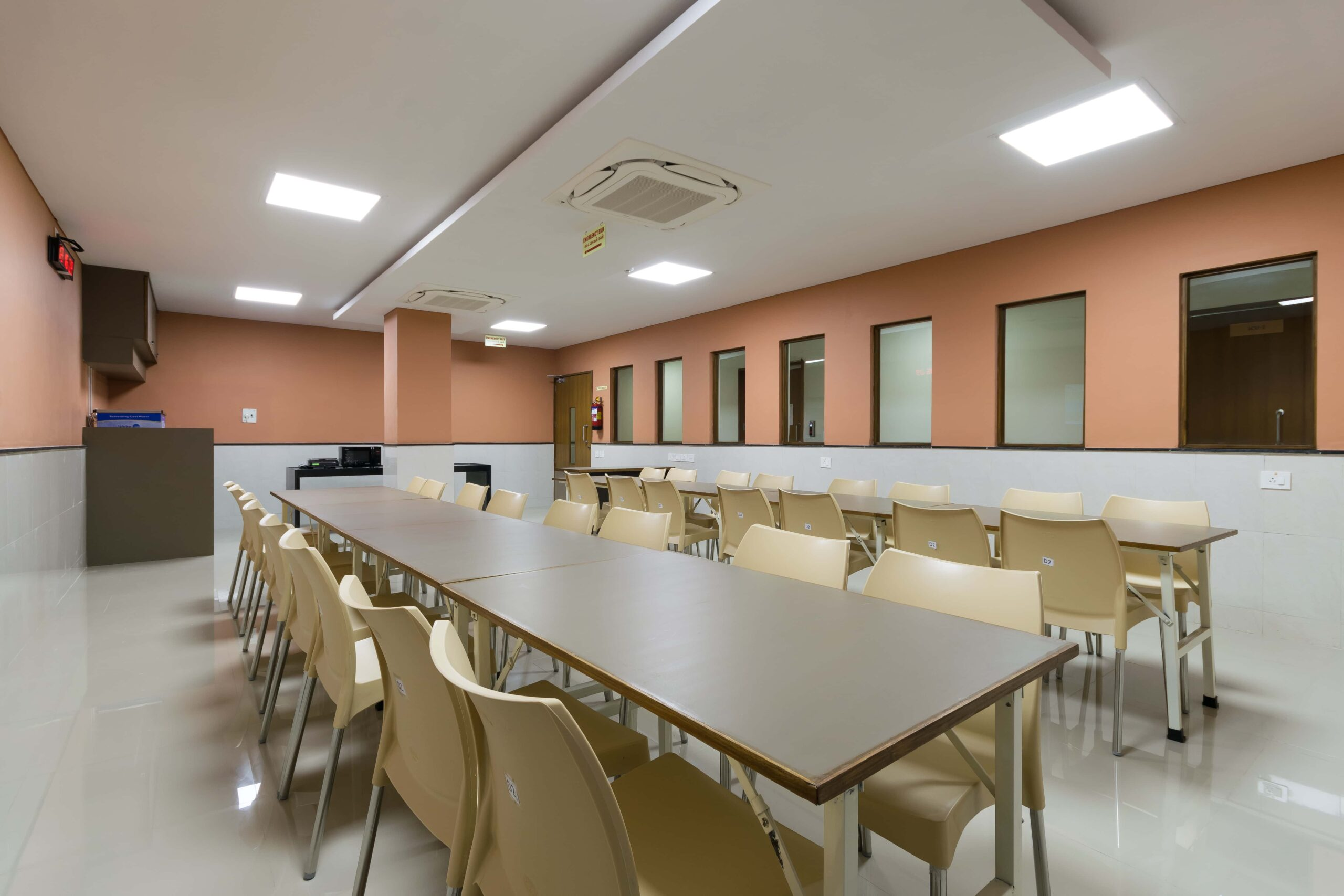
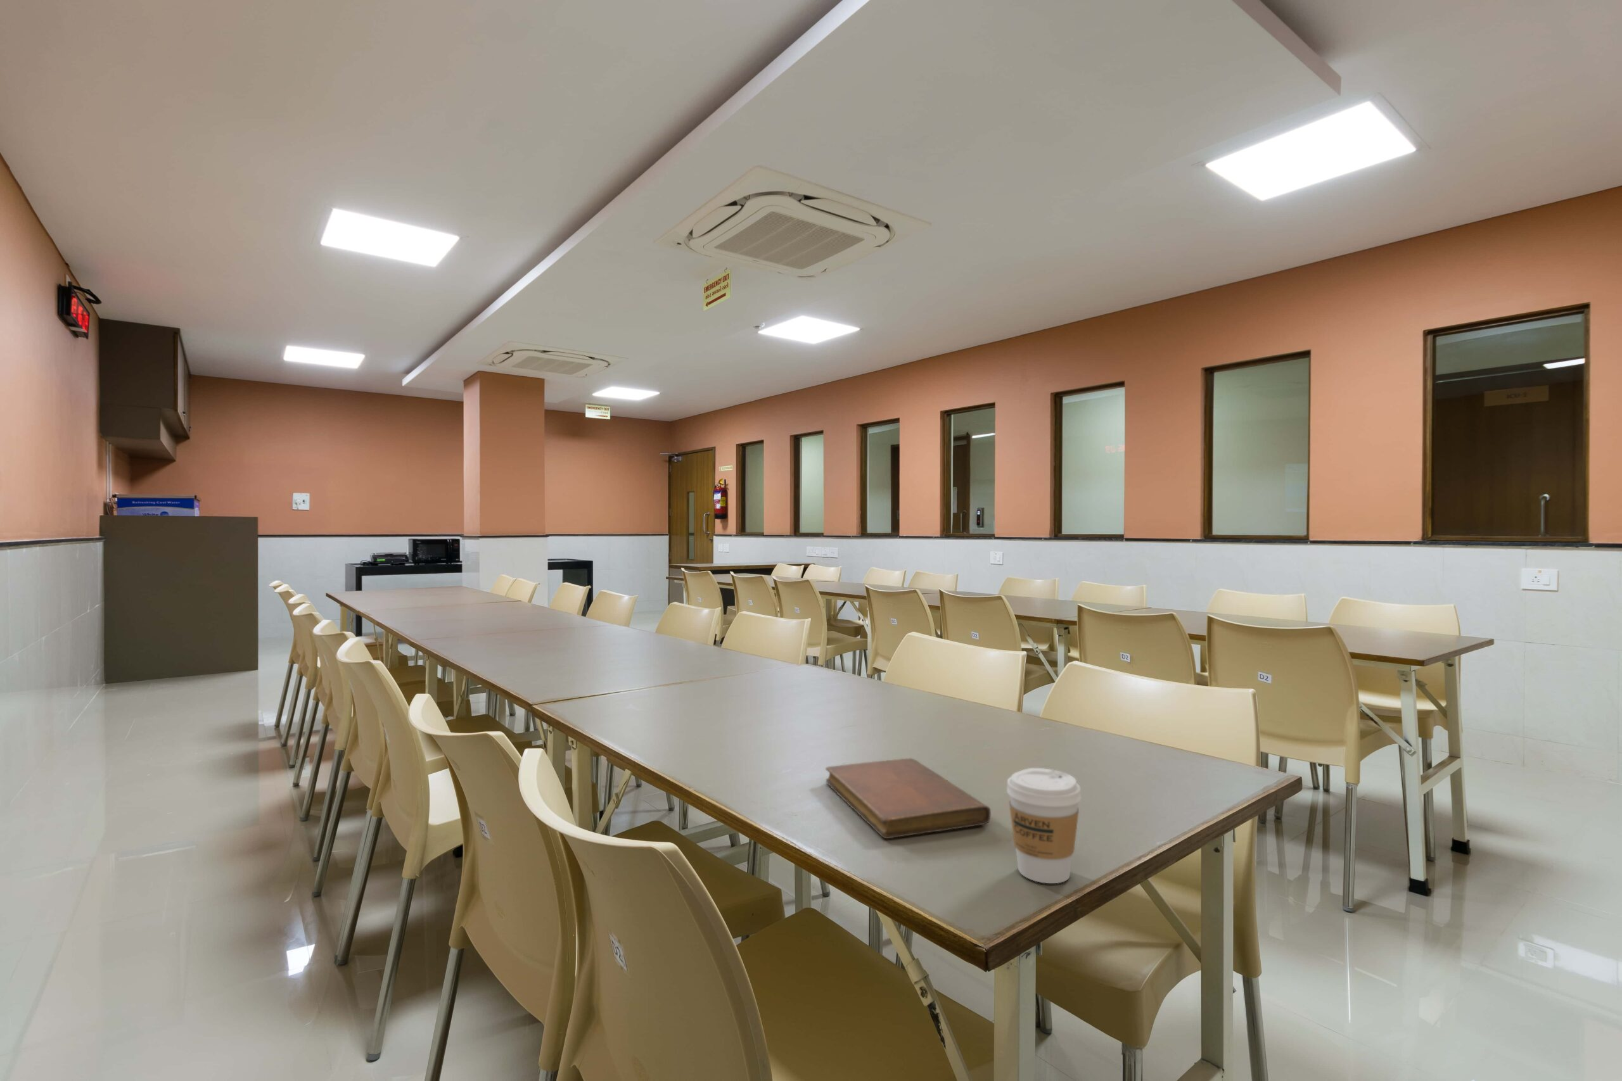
+ coffee cup [1007,767,1083,884]
+ notebook [825,758,992,838]
